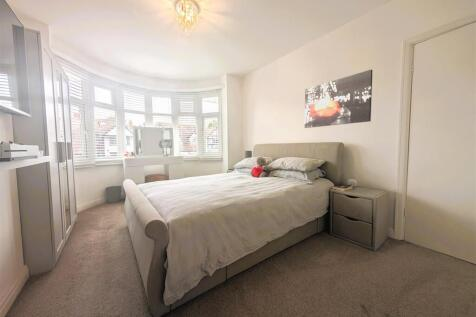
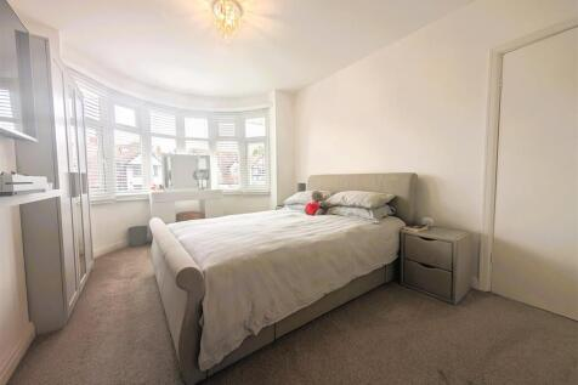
- wall art [304,69,373,129]
